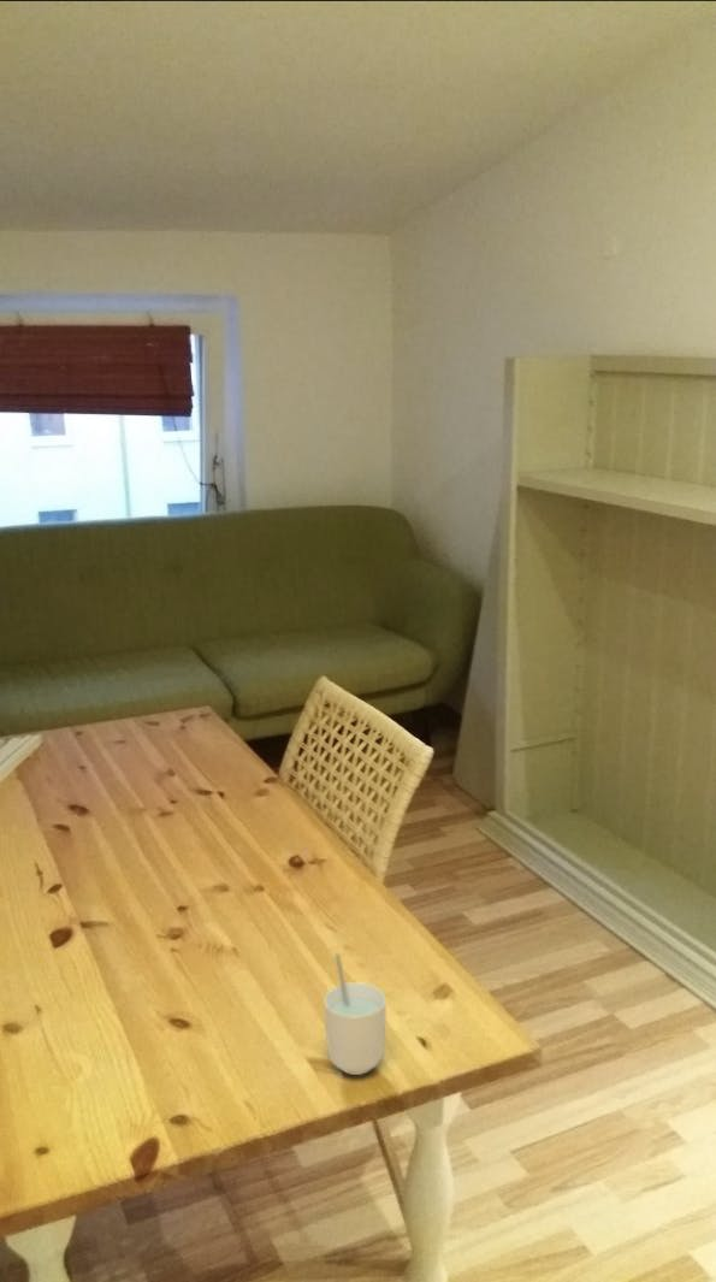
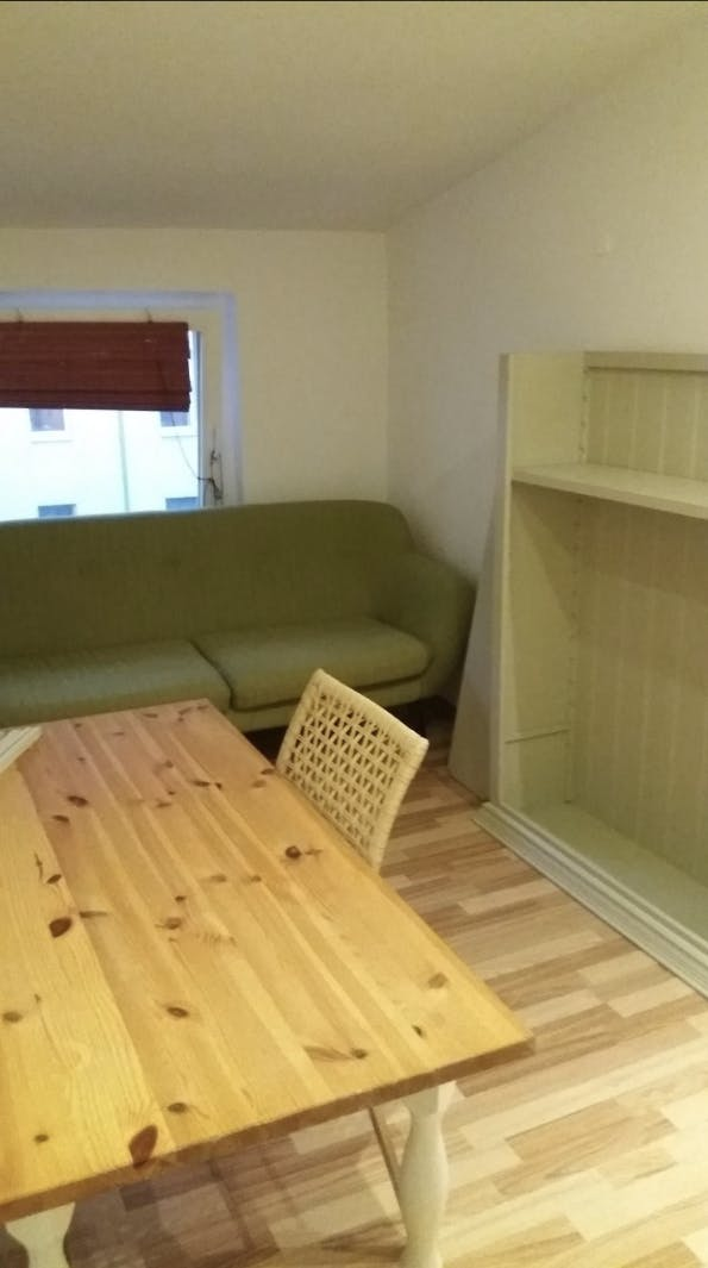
- cup [324,952,387,1076]
